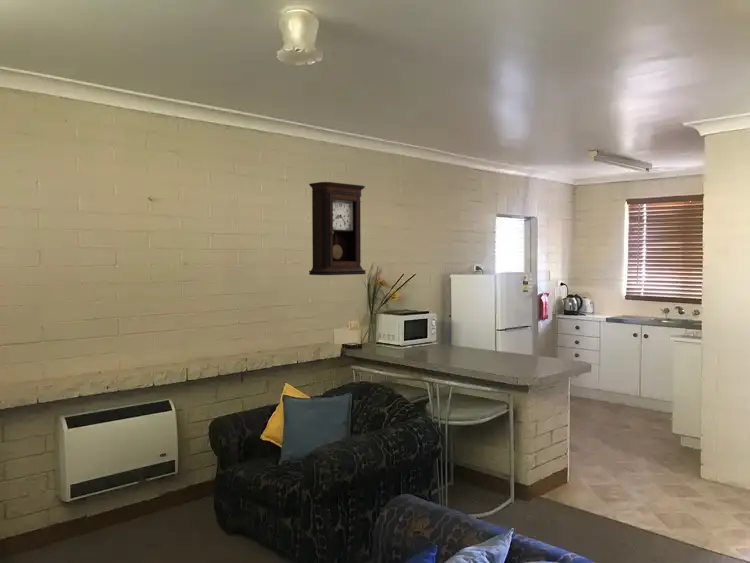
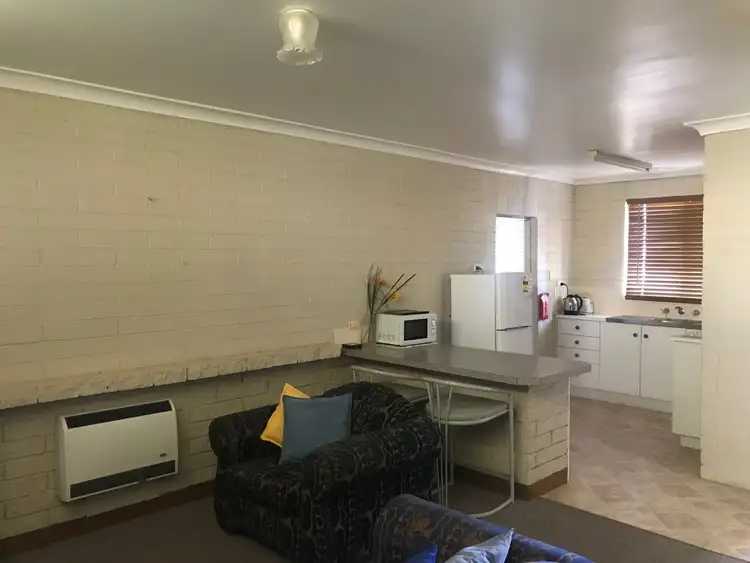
- pendulum clock [308,181,367,276]
